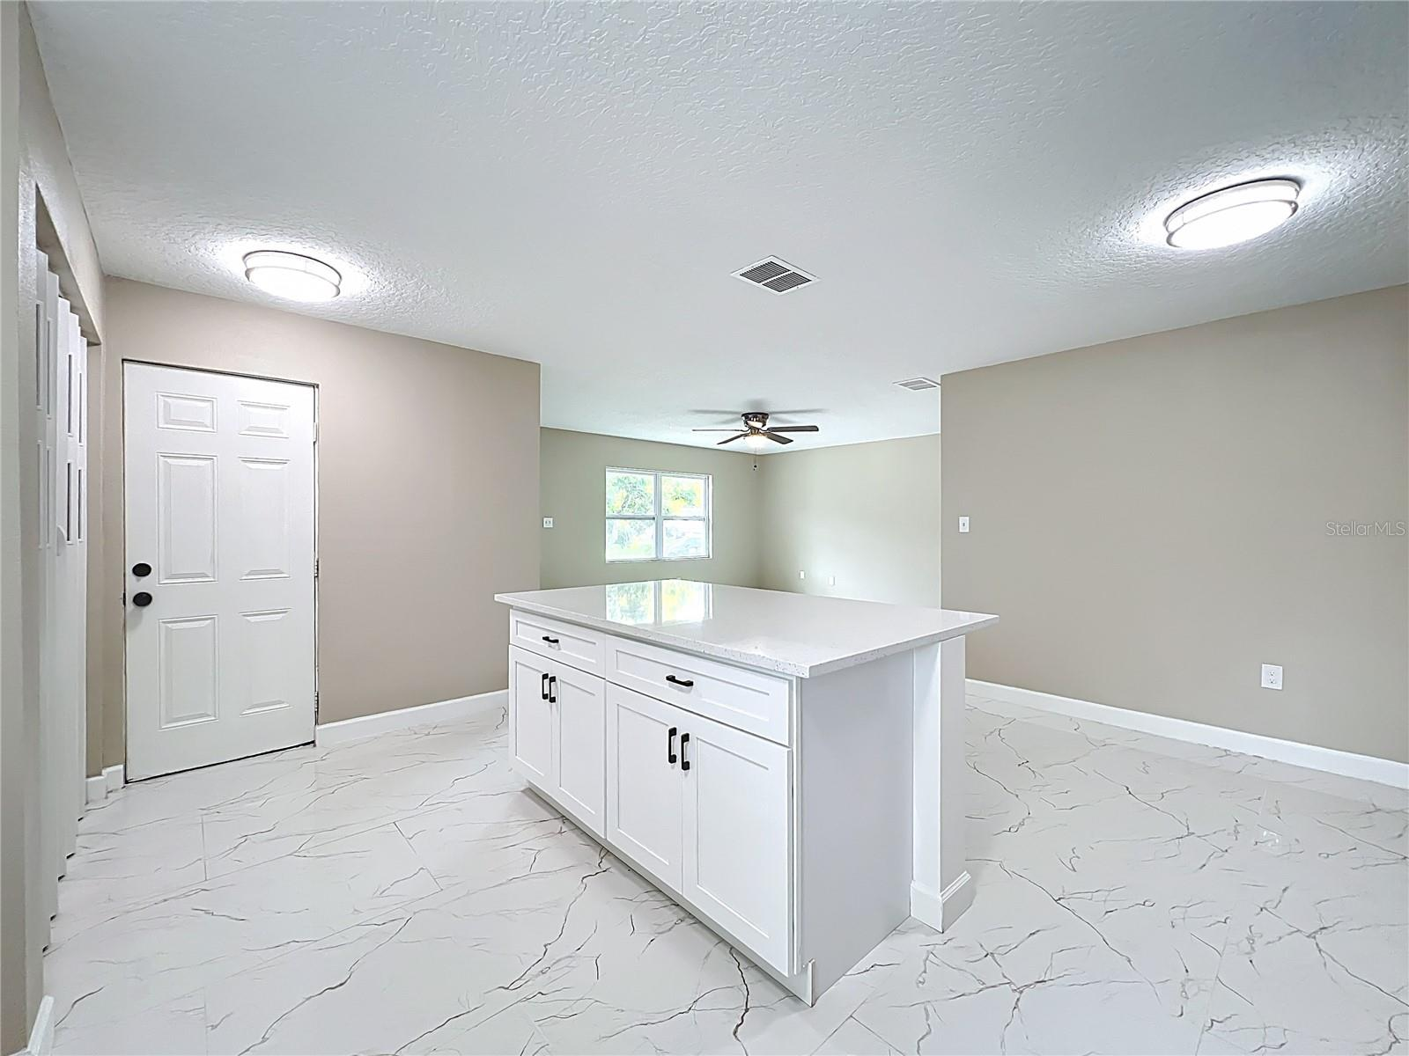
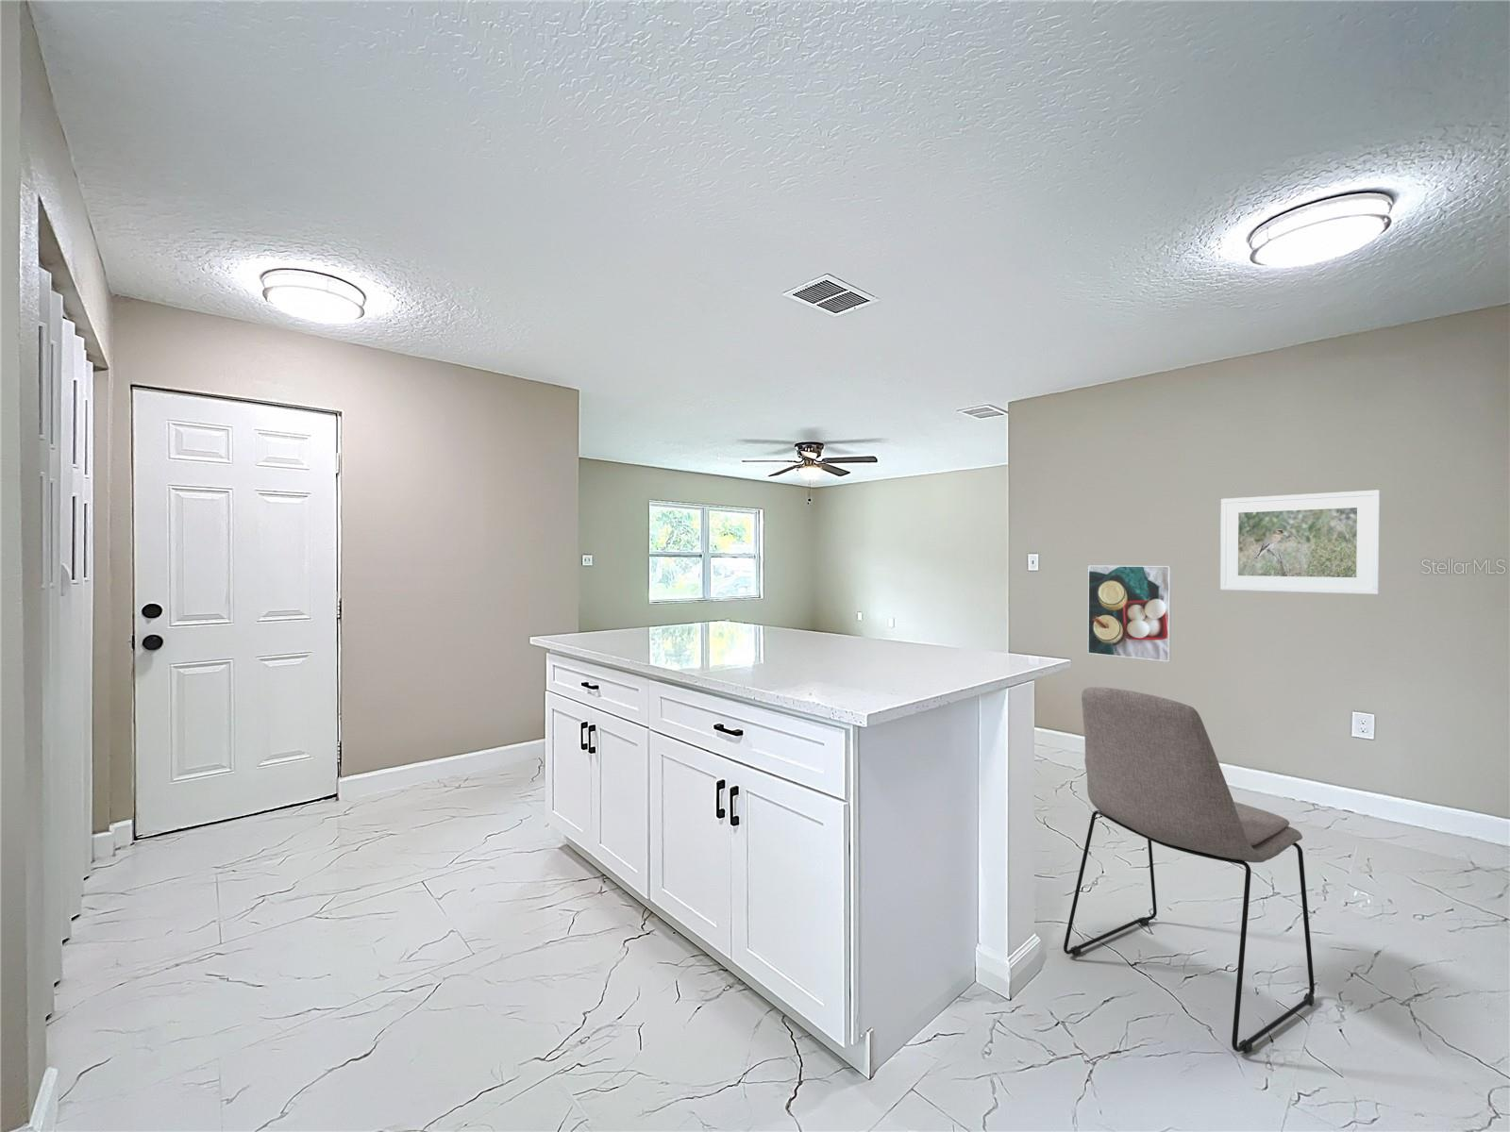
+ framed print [1220,490,1380,596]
+ chair [1063,686,1315,1054]
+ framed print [1087,565,1172,662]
